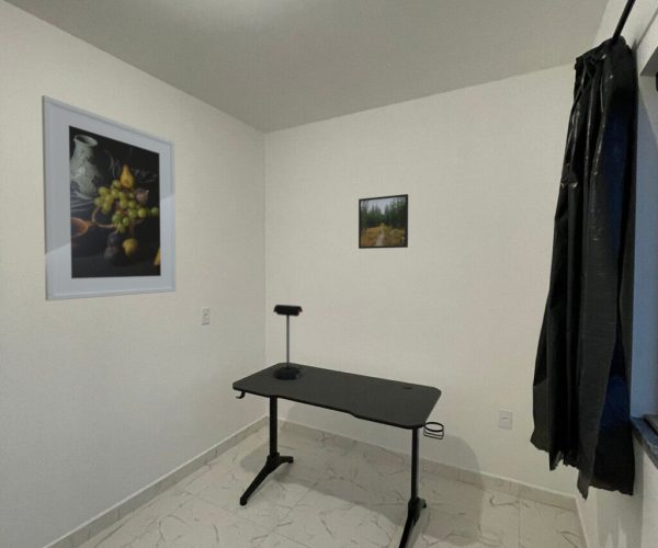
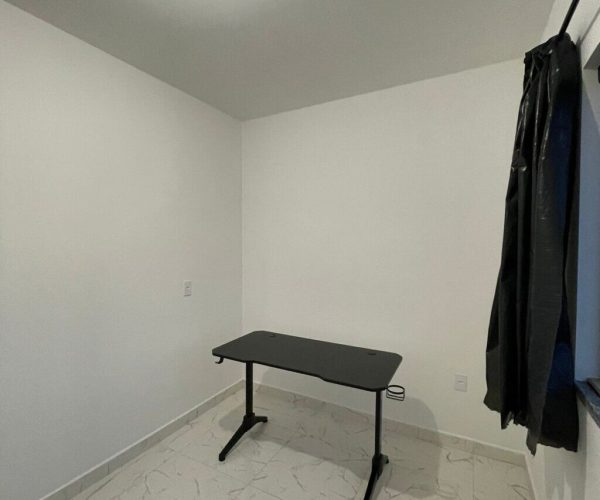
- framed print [358,193,409,250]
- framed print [41,94,177,301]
- mailbox [272,304,304,380]
